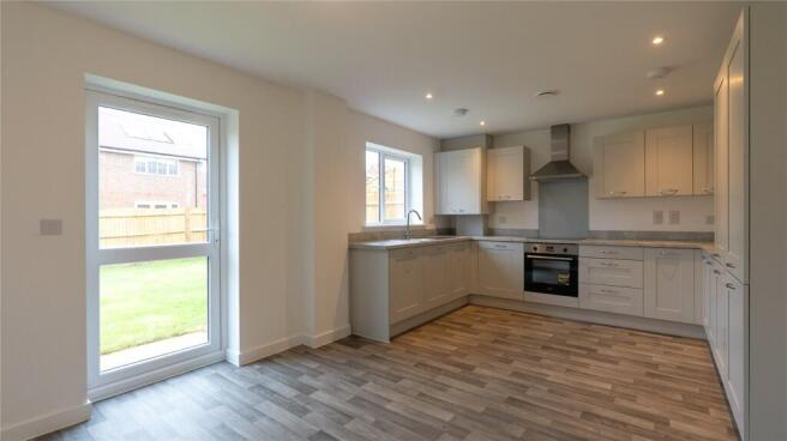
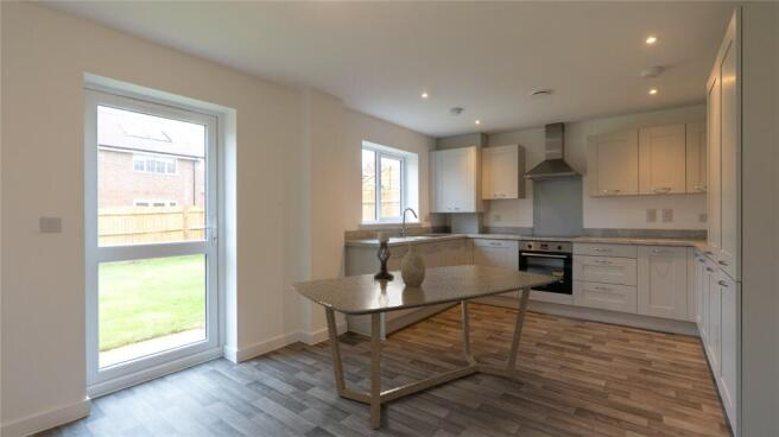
+ dining table [290,264,558,430]
+ candle holder [374,229,394,280]
+ decorative vase [400,241,426,287]
